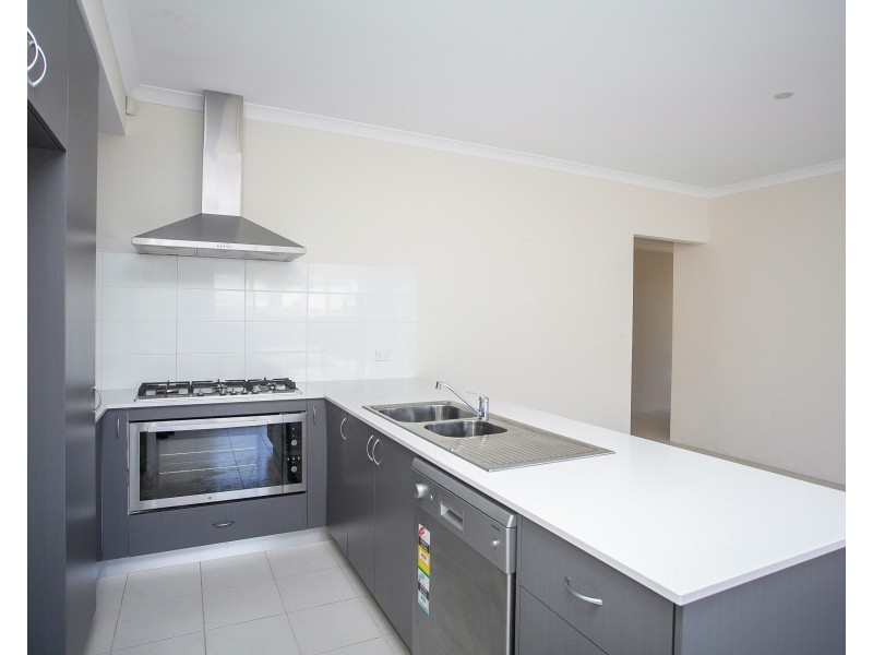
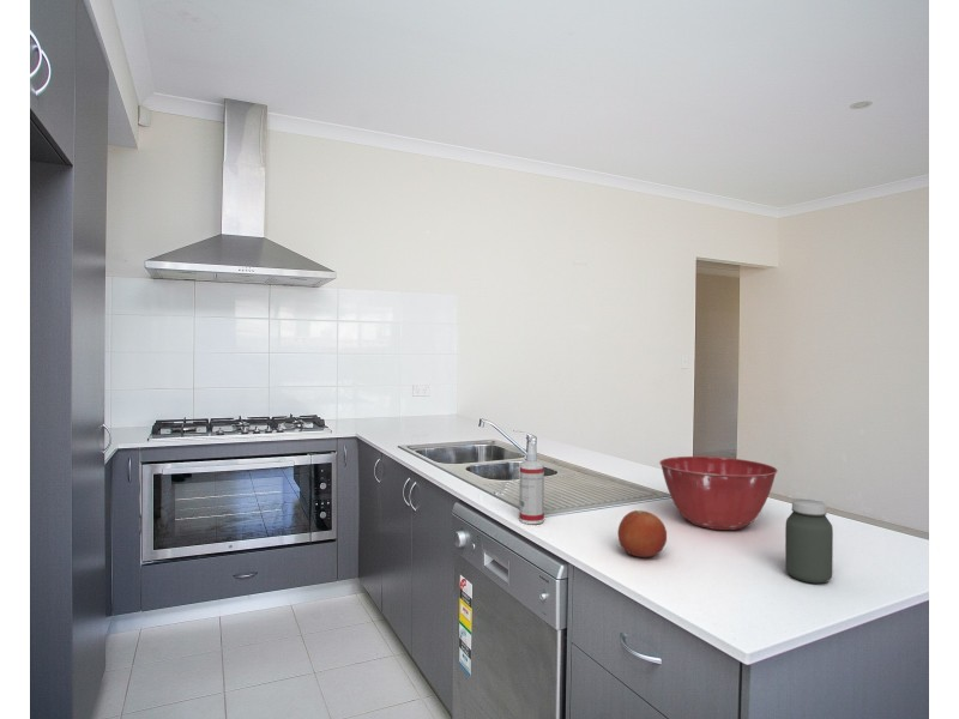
+ jar [784,499,834,585]
+ spray bottle [518,442,545,525]
+ mixing bowl [658,455,779,531]
+ fruit [616,509,668,558]
